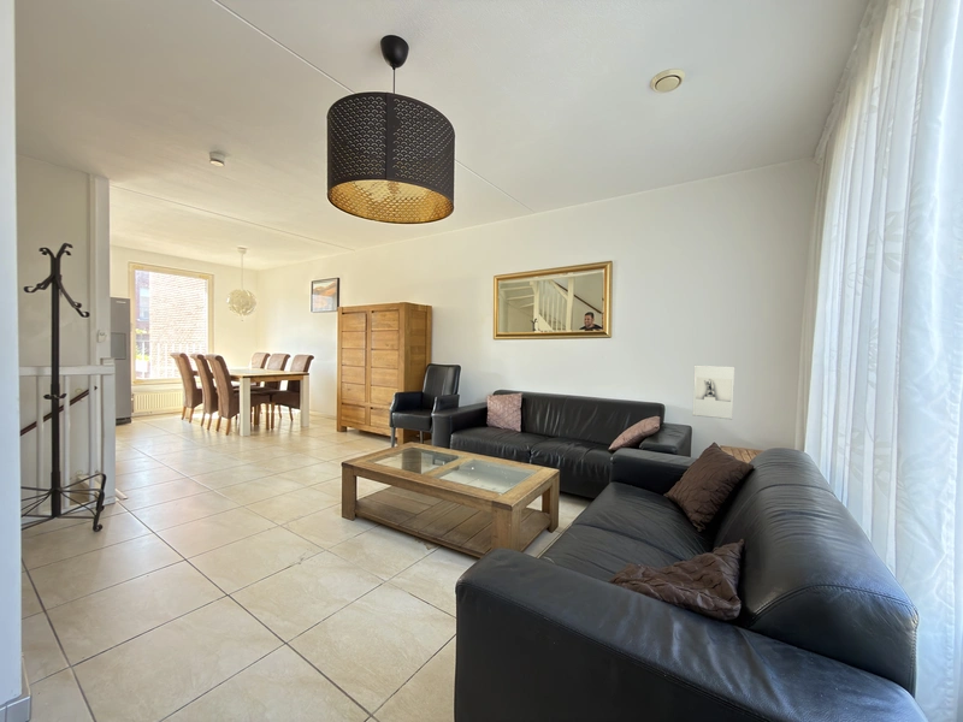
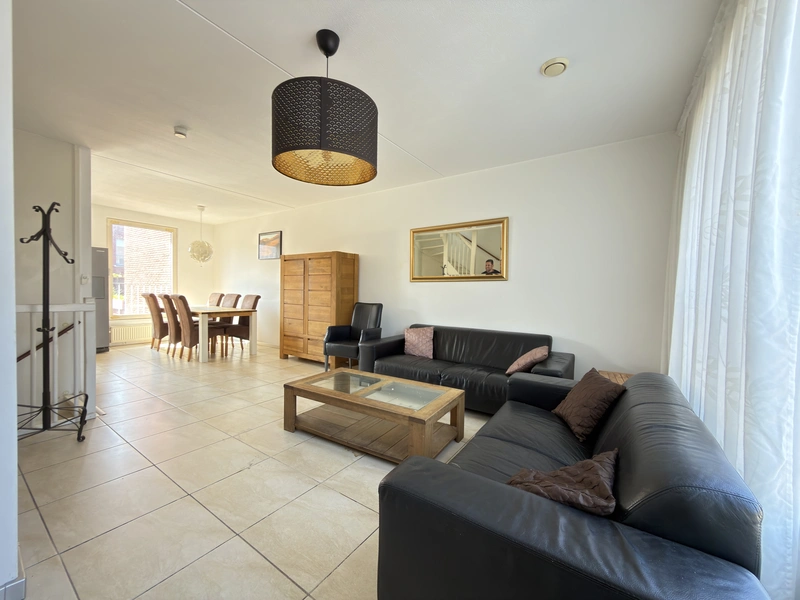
- wall sculpture [691,363,735,421]
